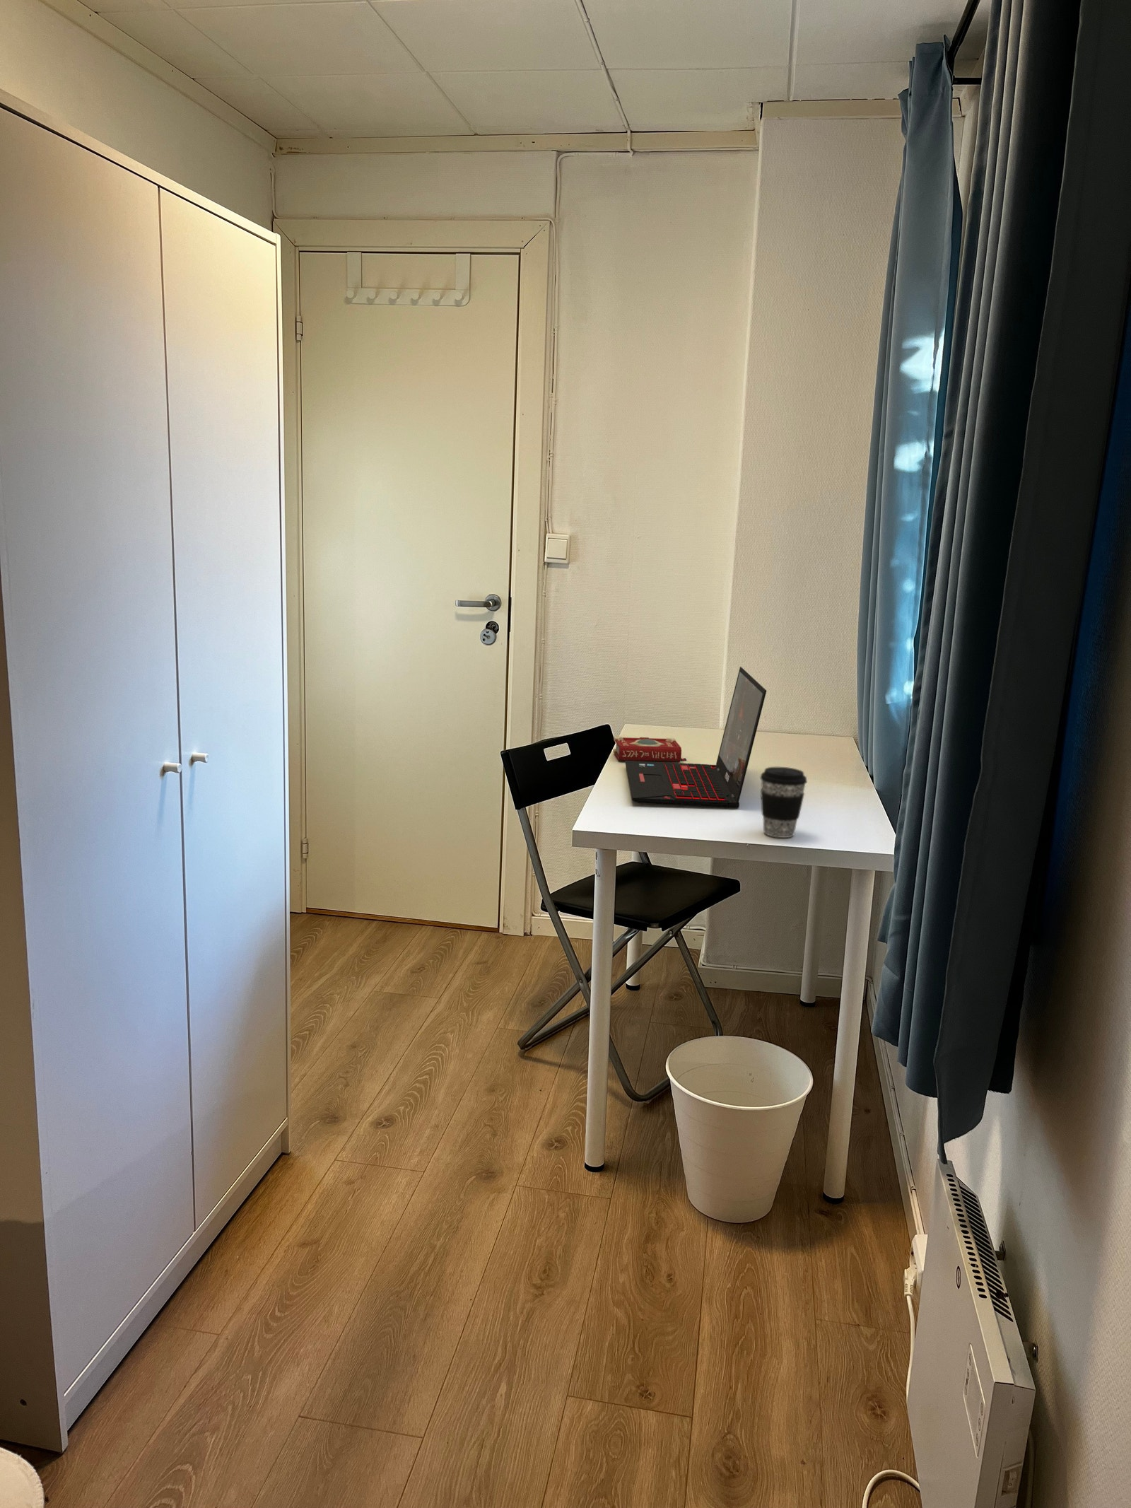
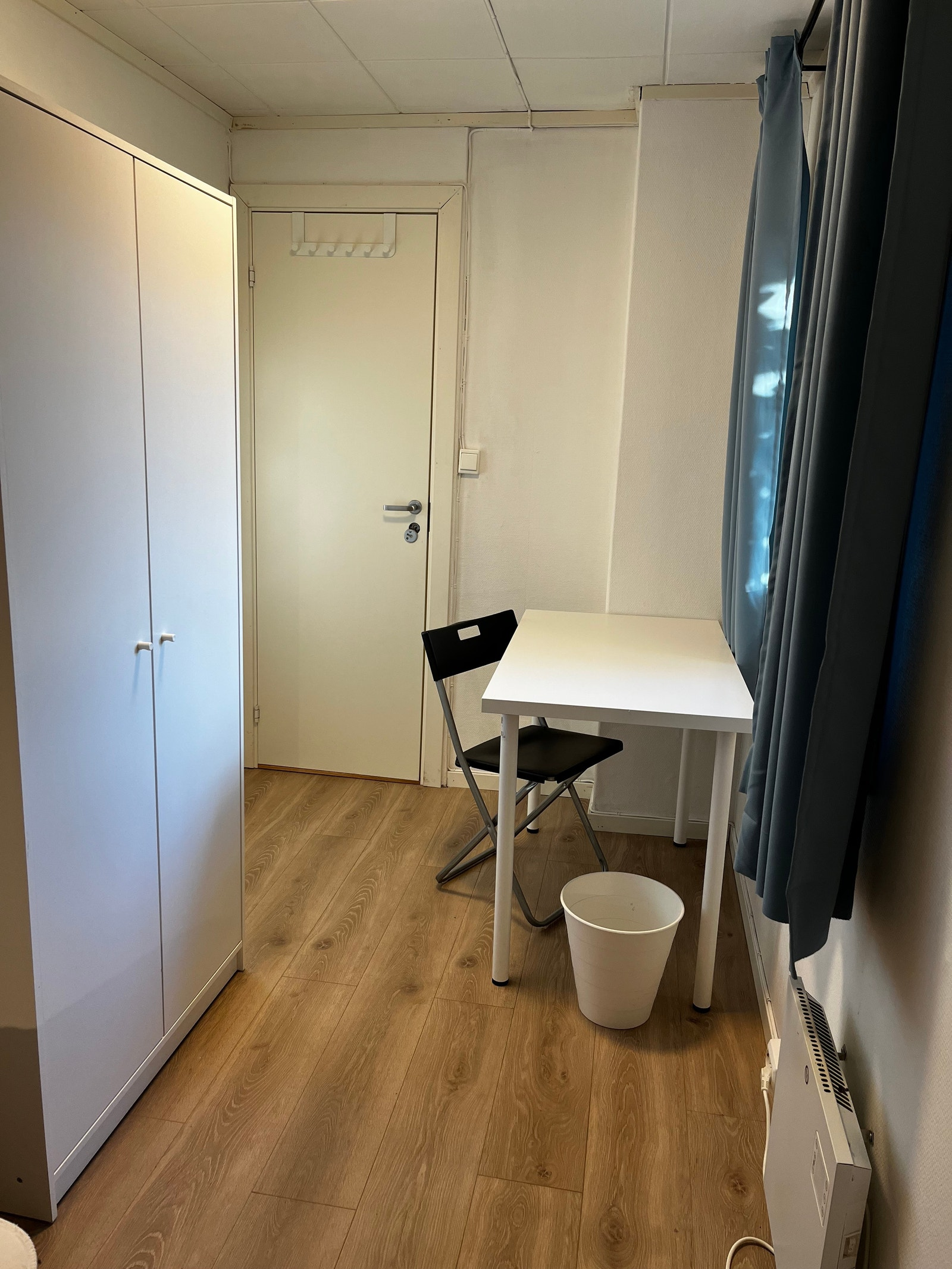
- book [612,736,687,762]
- coffee cup [759,766,808,839]
- laptop [624,665,767,808]
